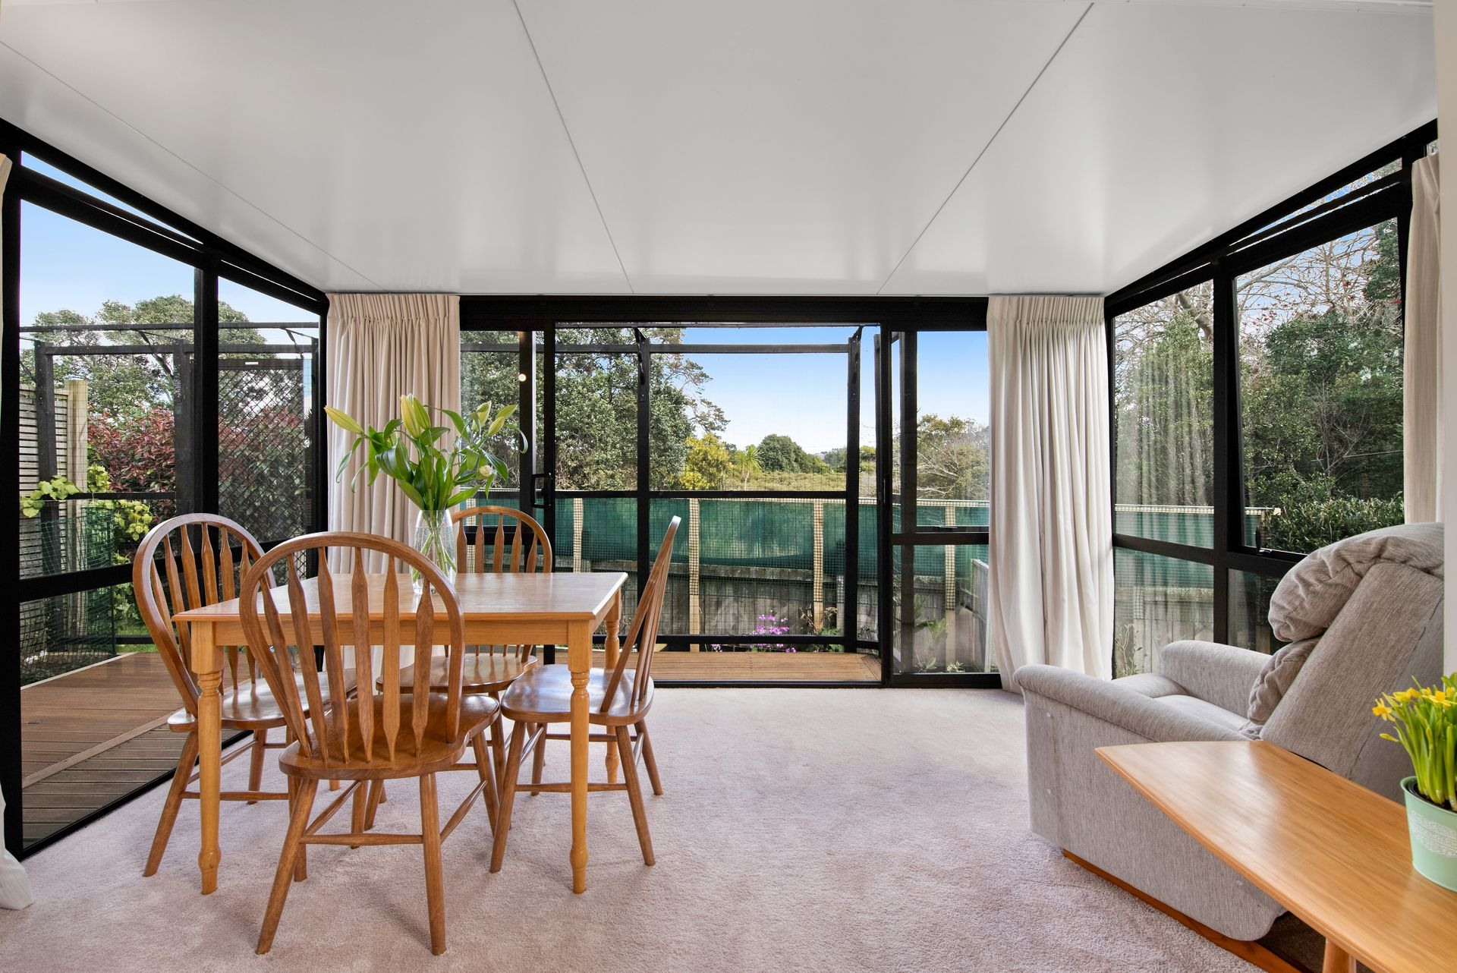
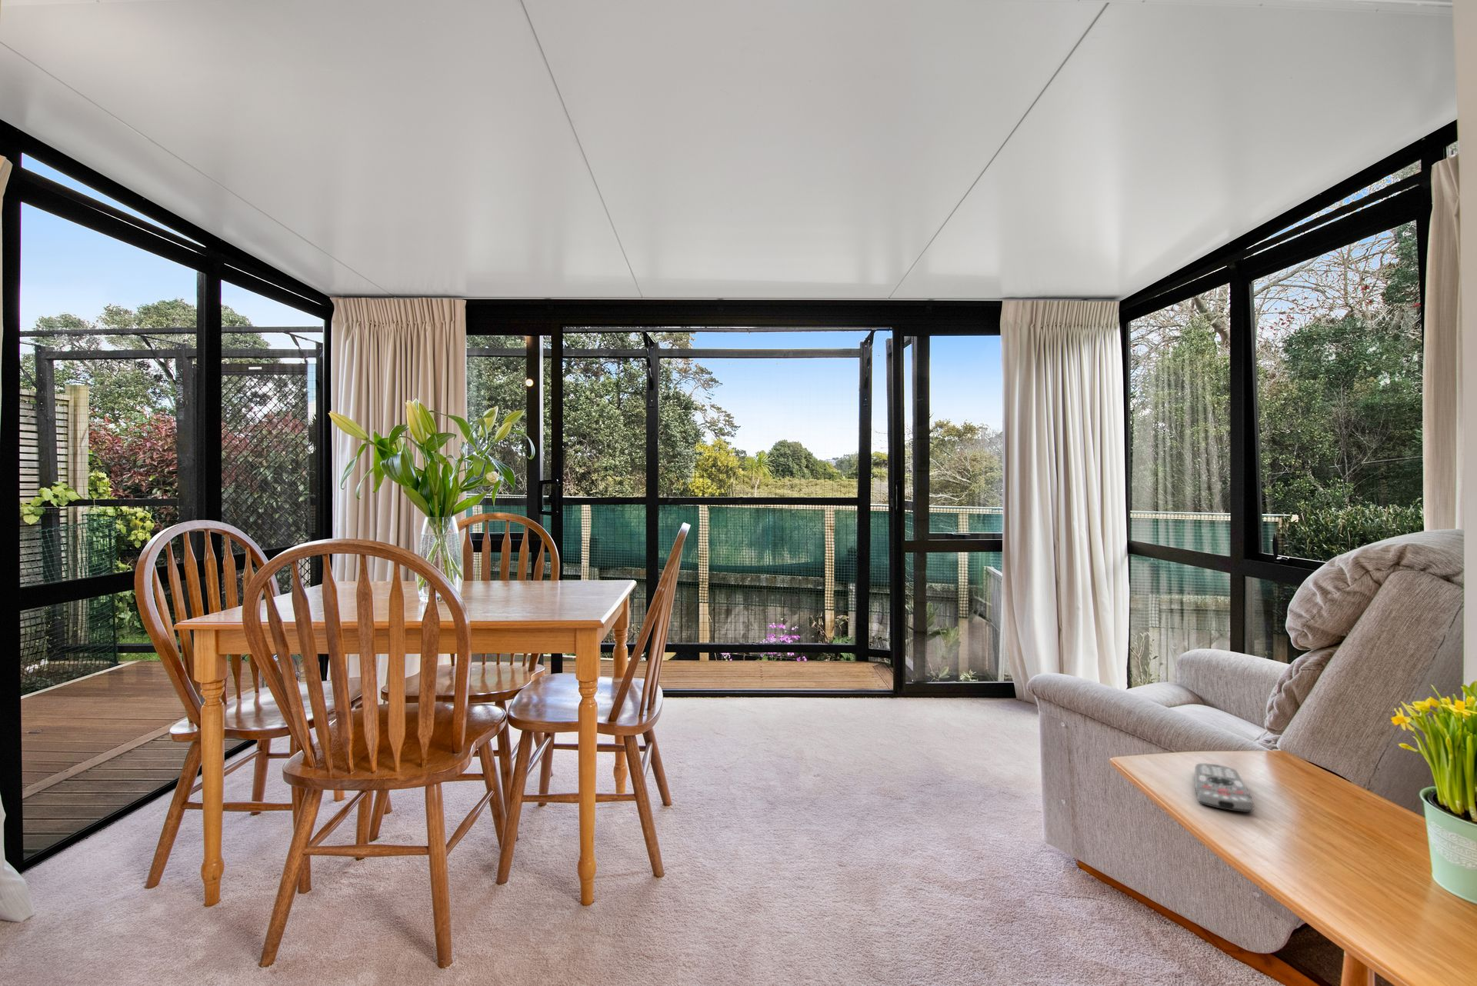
+ remote control [1194,763,1255,813]
